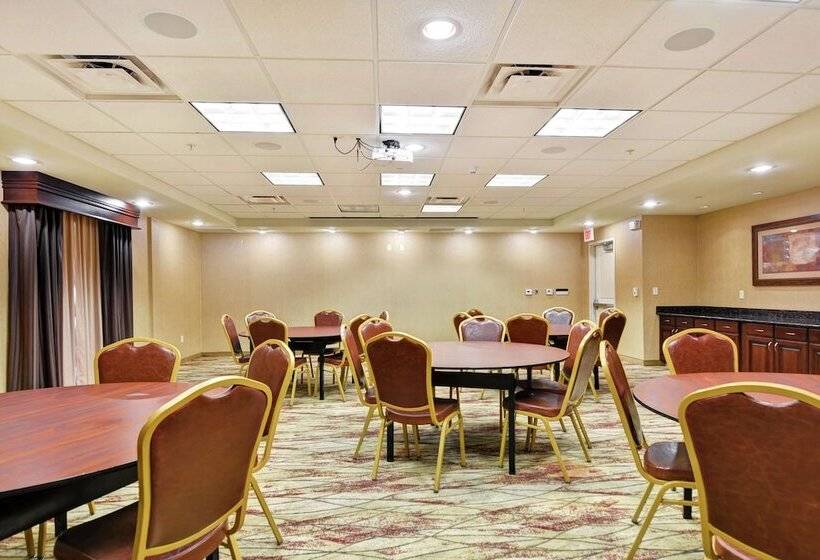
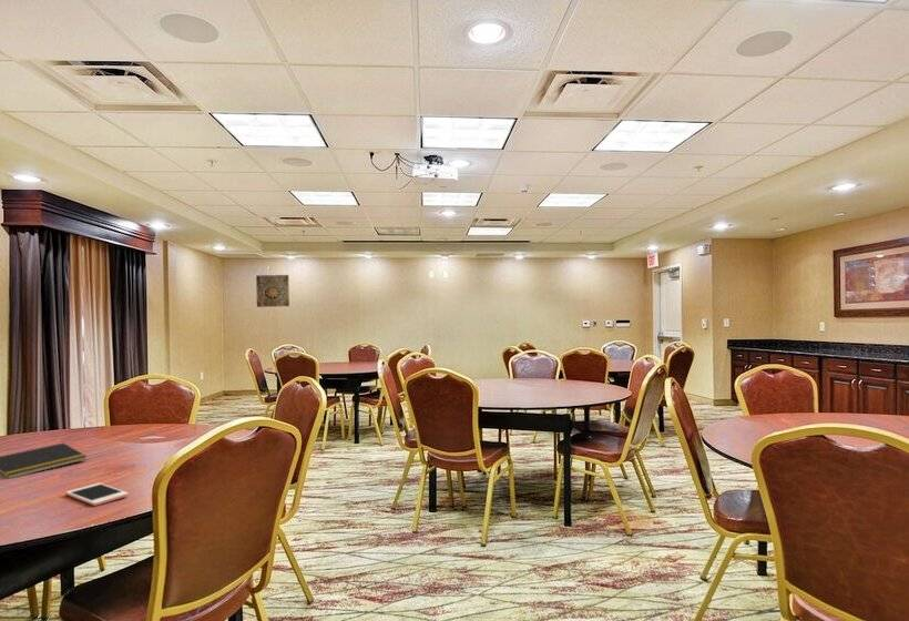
+ notepad [0,442,88,480]
+ wall art [255,274,290,308]
+ cell phone [65,482,130,507]
